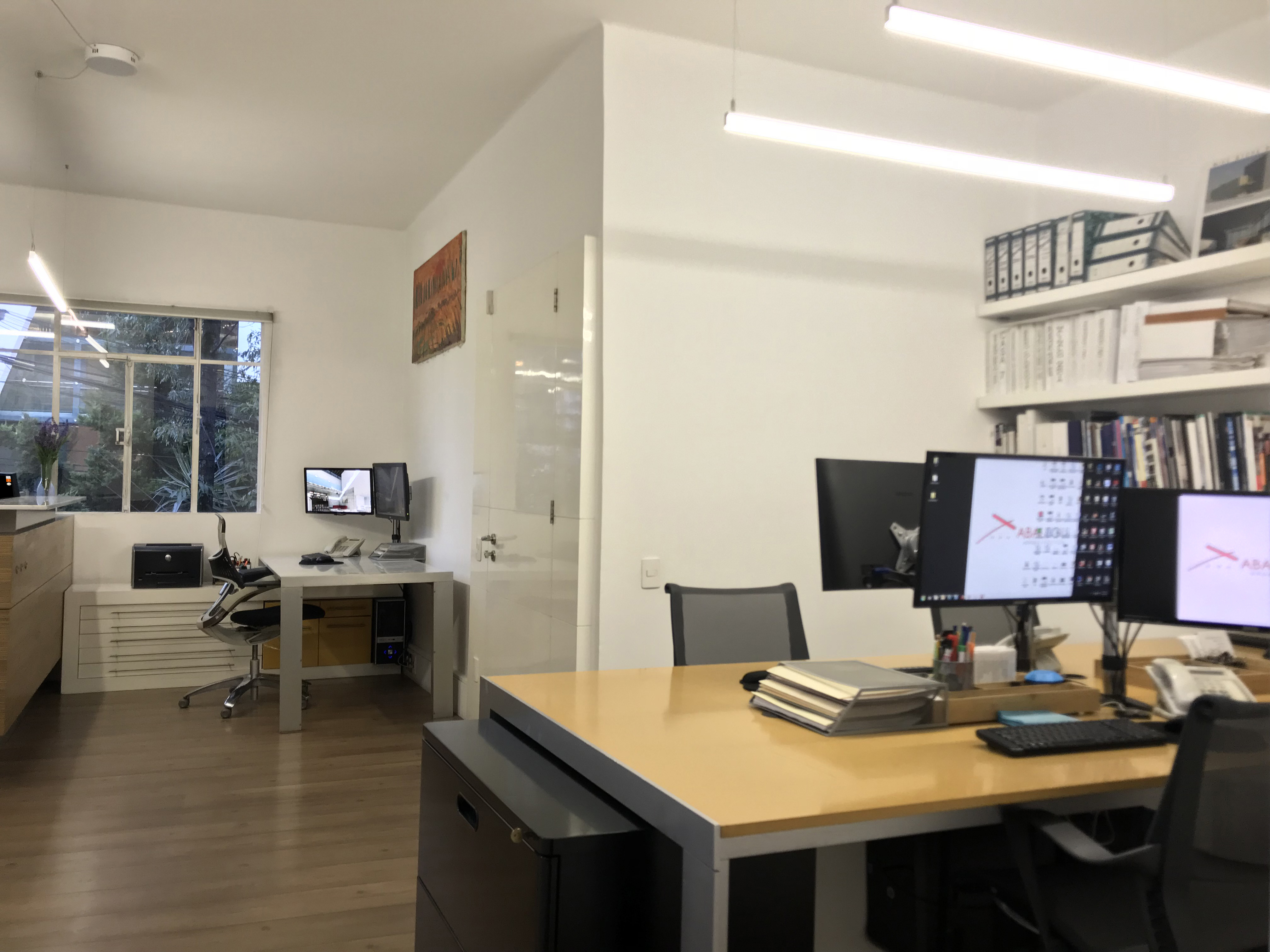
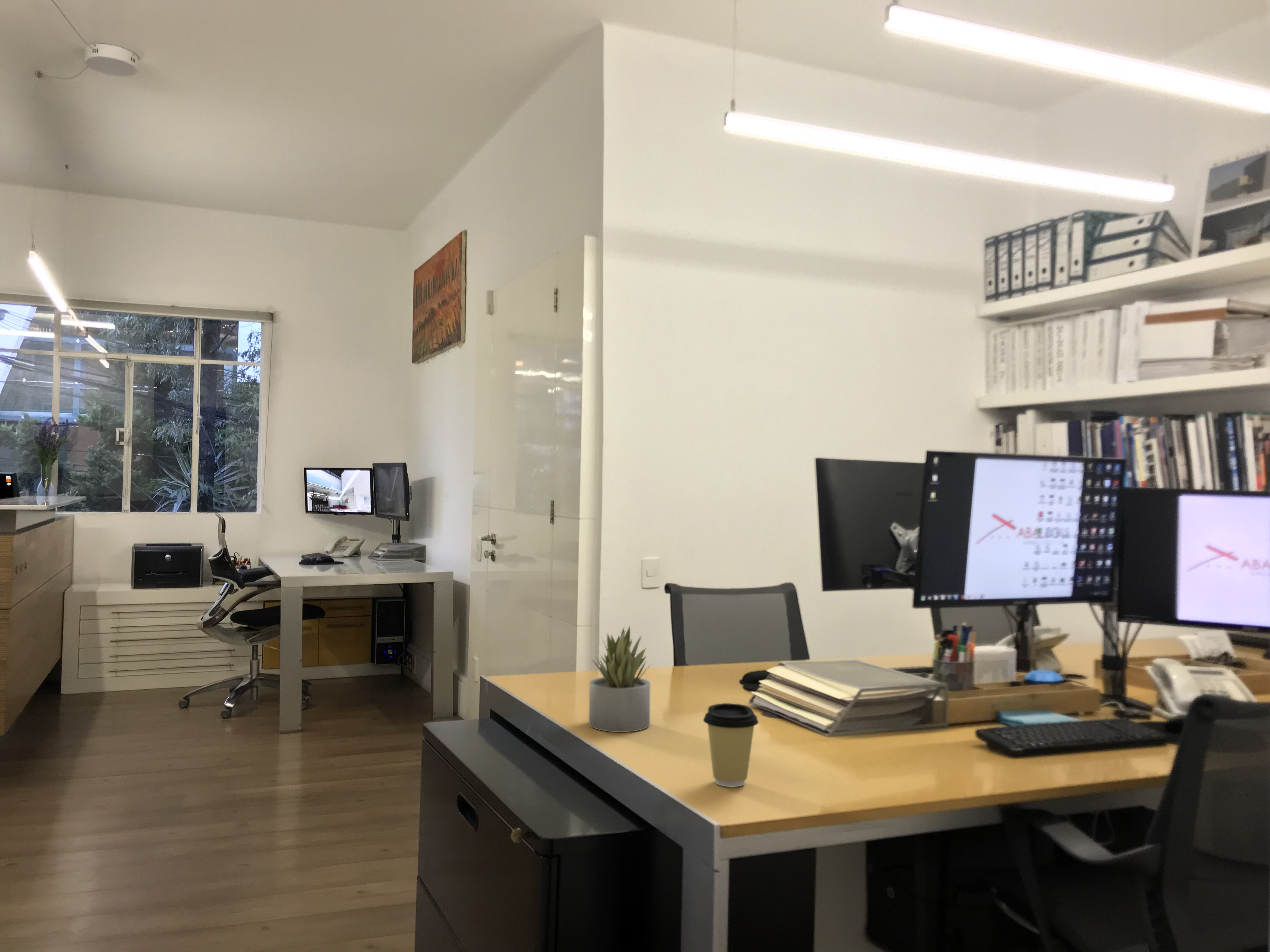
+ succulent plant [589,626,652,733]
+ coffee cup [703,703,759,787]
